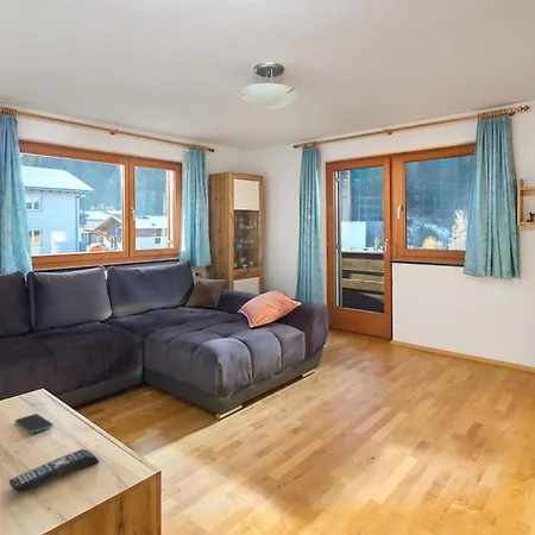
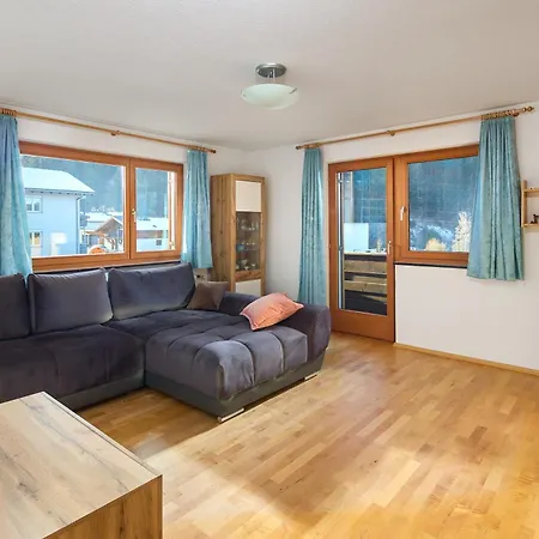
- smartphone [14,413,54,434]
- remote control [8,448,100,493]
